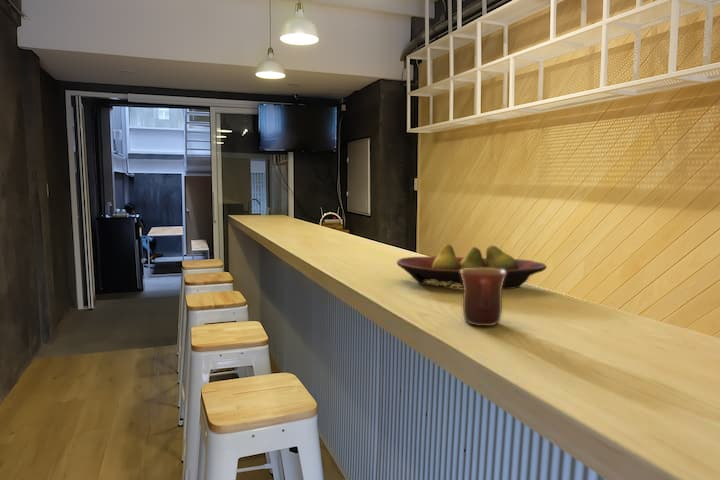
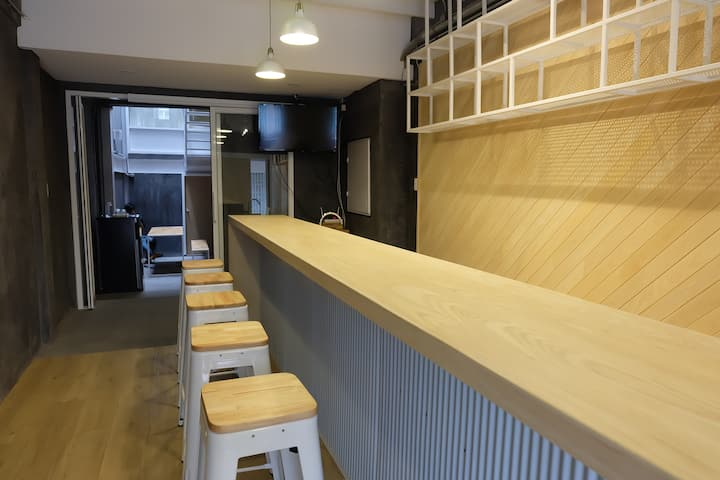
- mug [460,268,506,327]
- fruit bowl [396,243,548,290]
